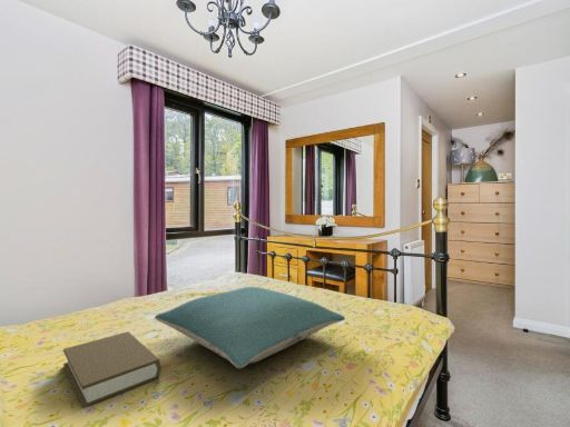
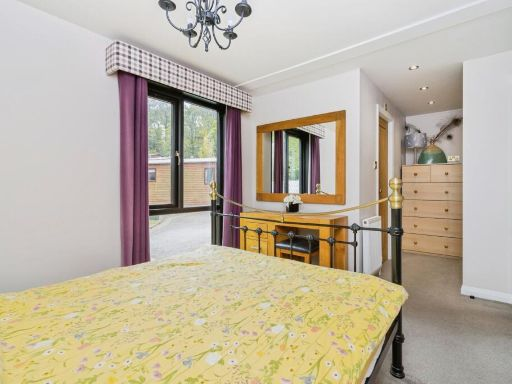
- pillow [154,286,346,369]
- book [62,330,163,409]
